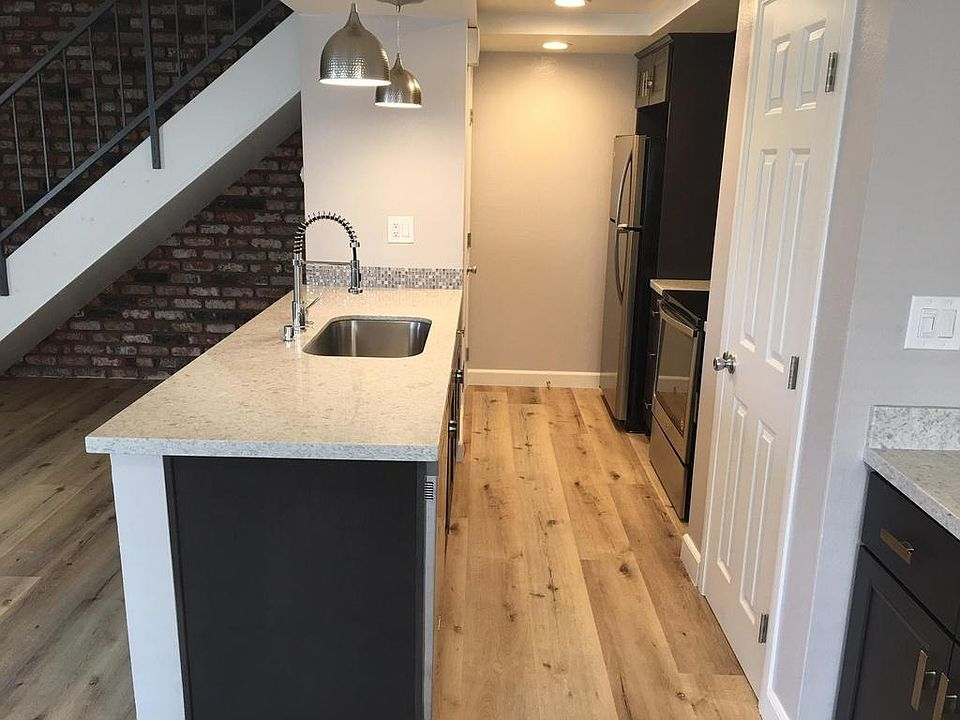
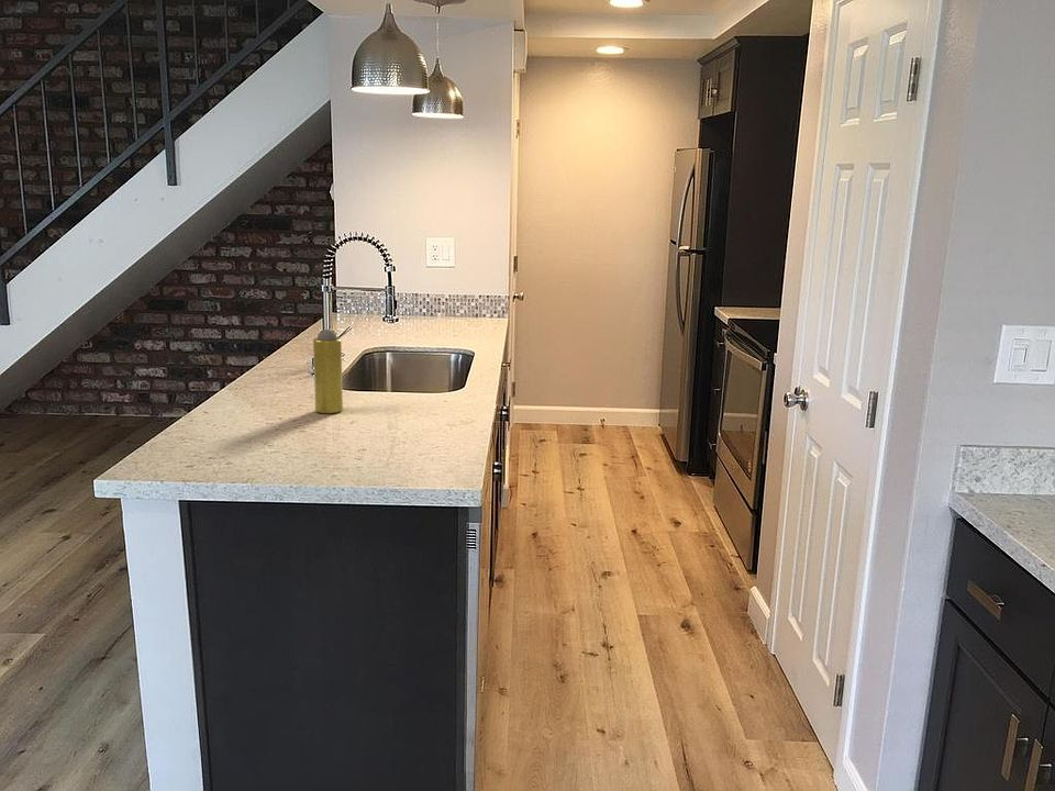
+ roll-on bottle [312,328,344,414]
